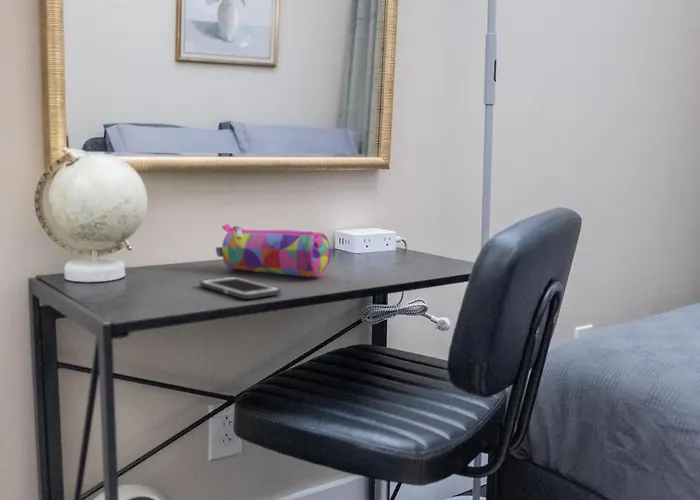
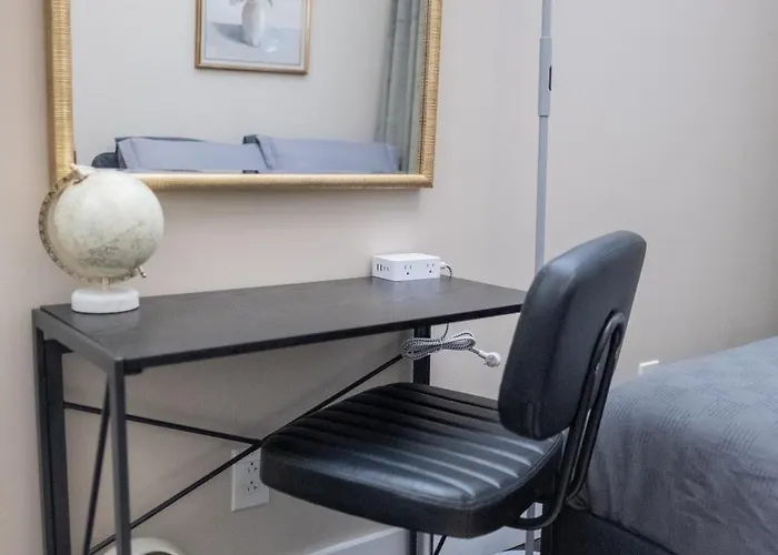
- cell phone [199,276,282,300]
- pencil case [215,223,332,278]
